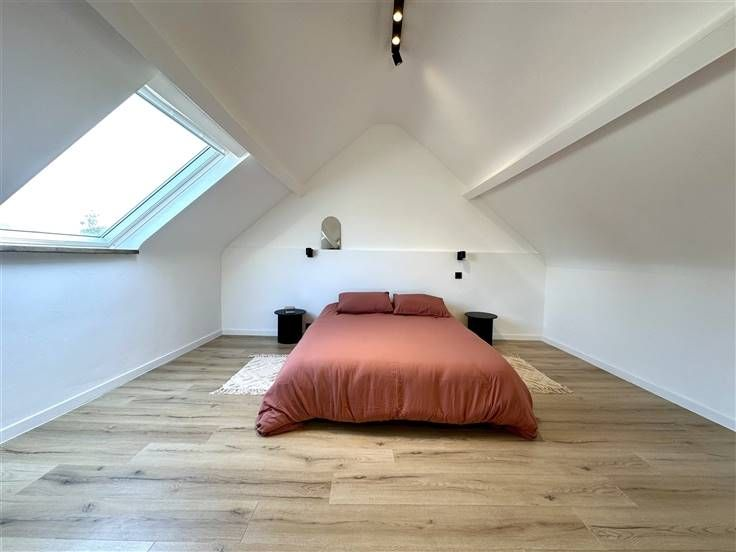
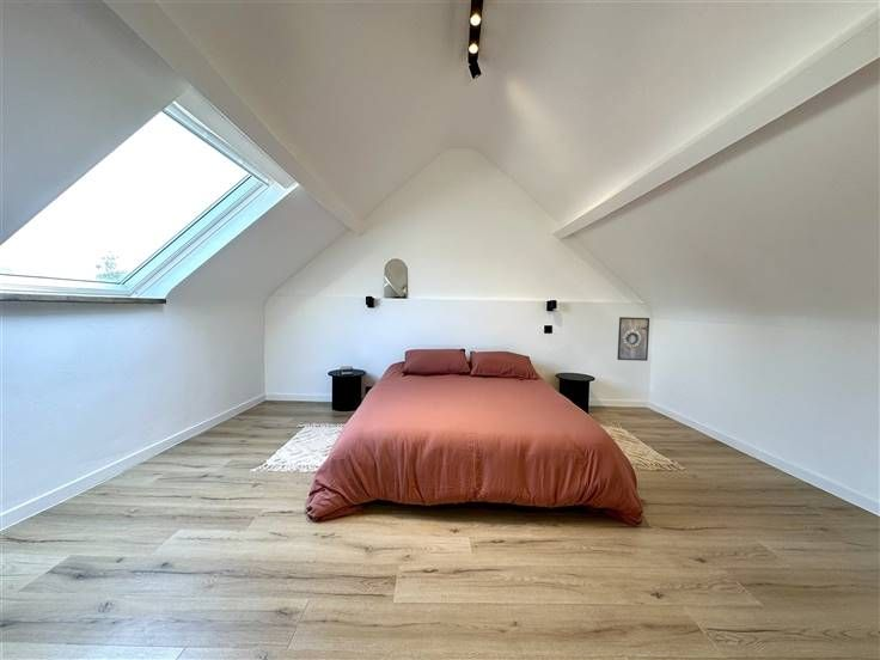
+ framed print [616,316,650,362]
